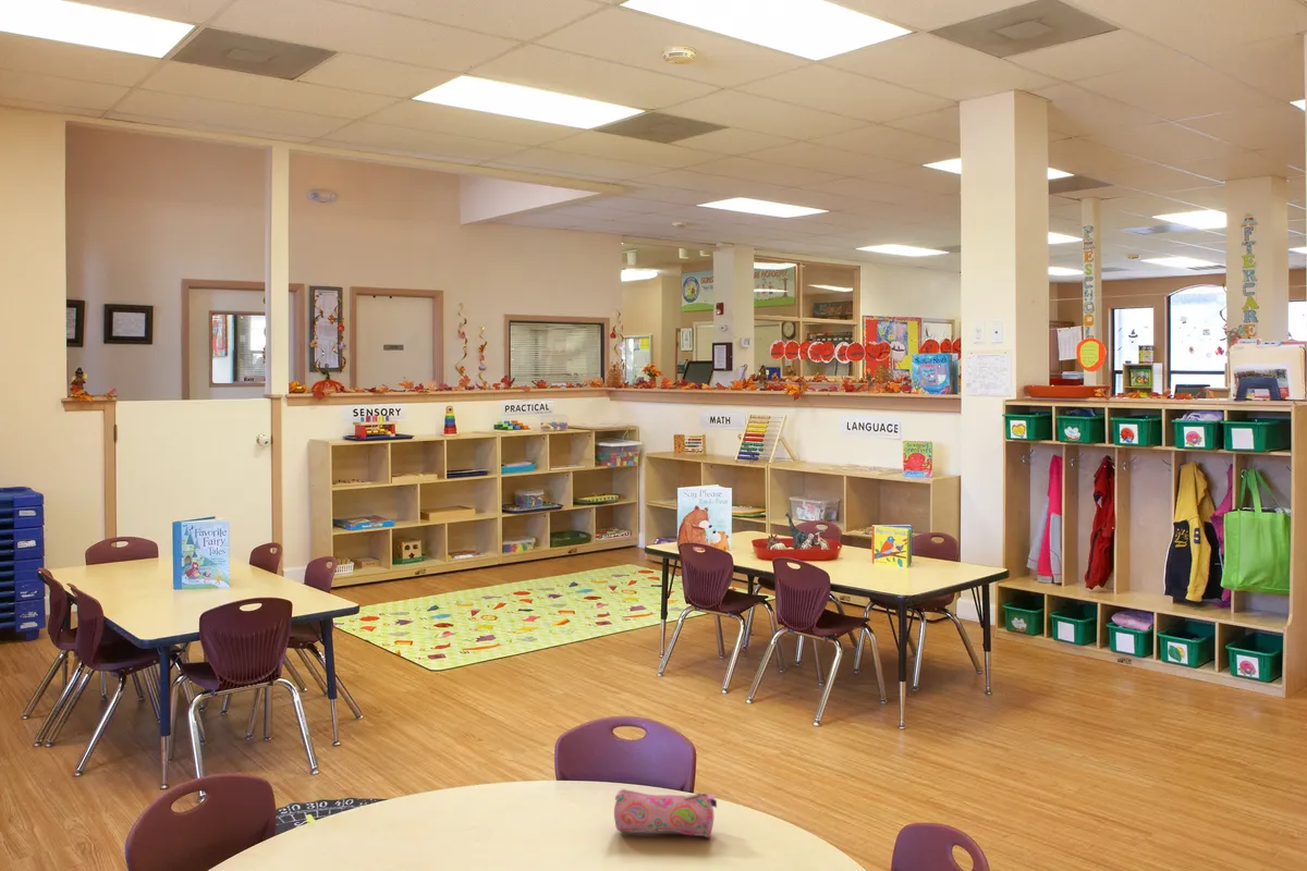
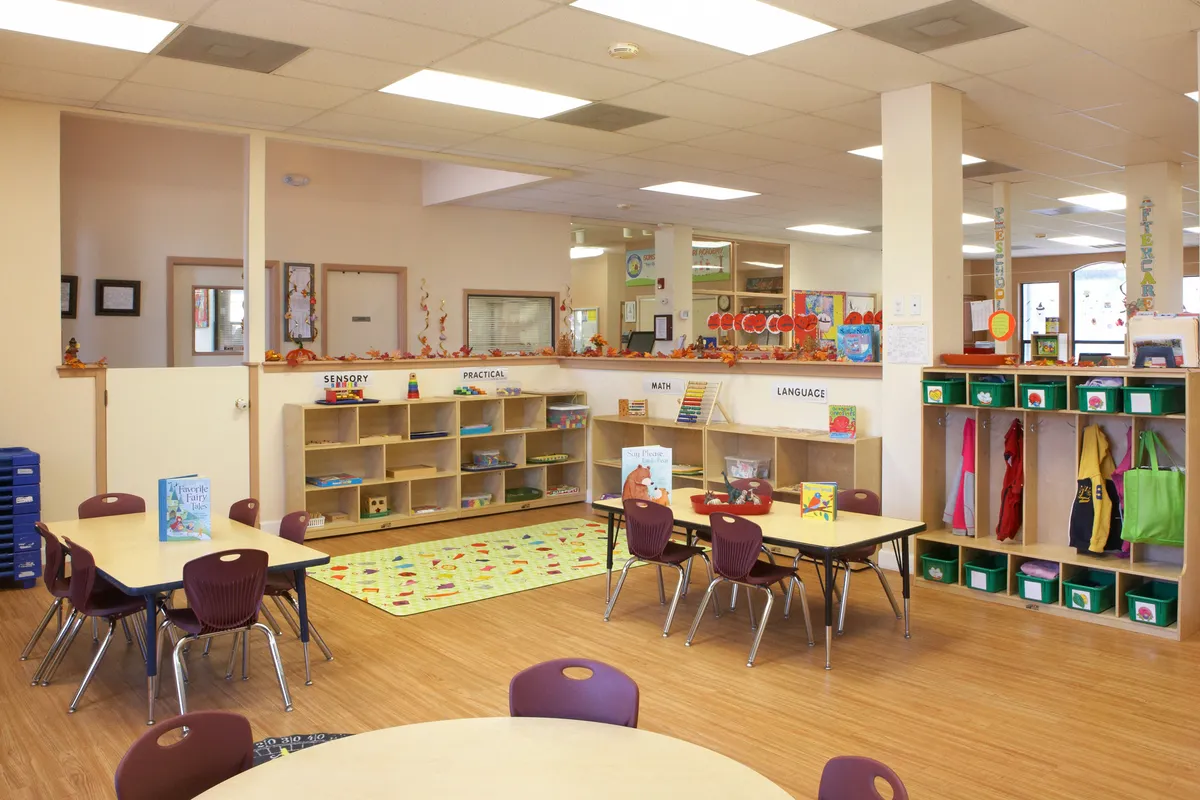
- pencil case [613,788,718,839]
